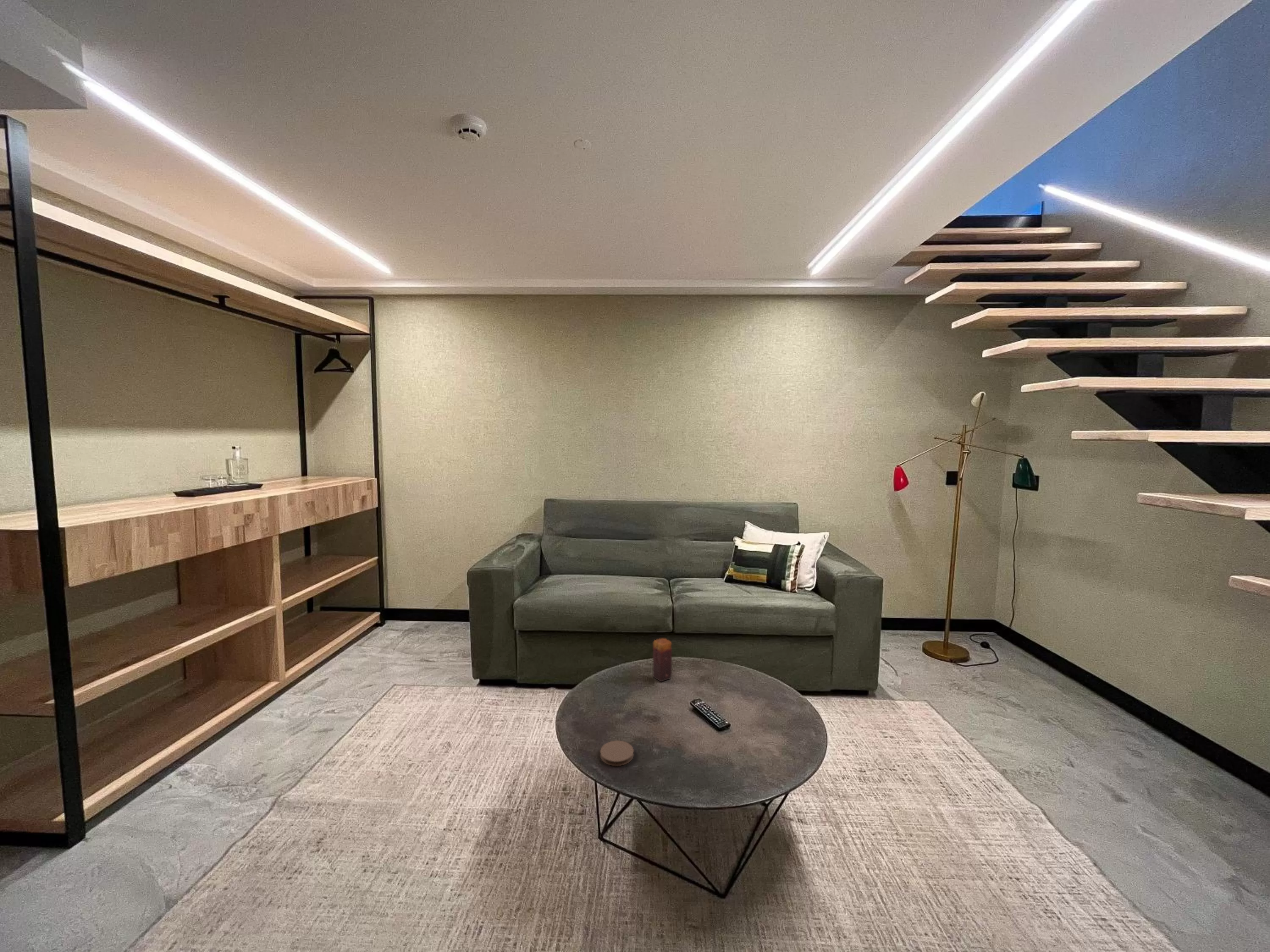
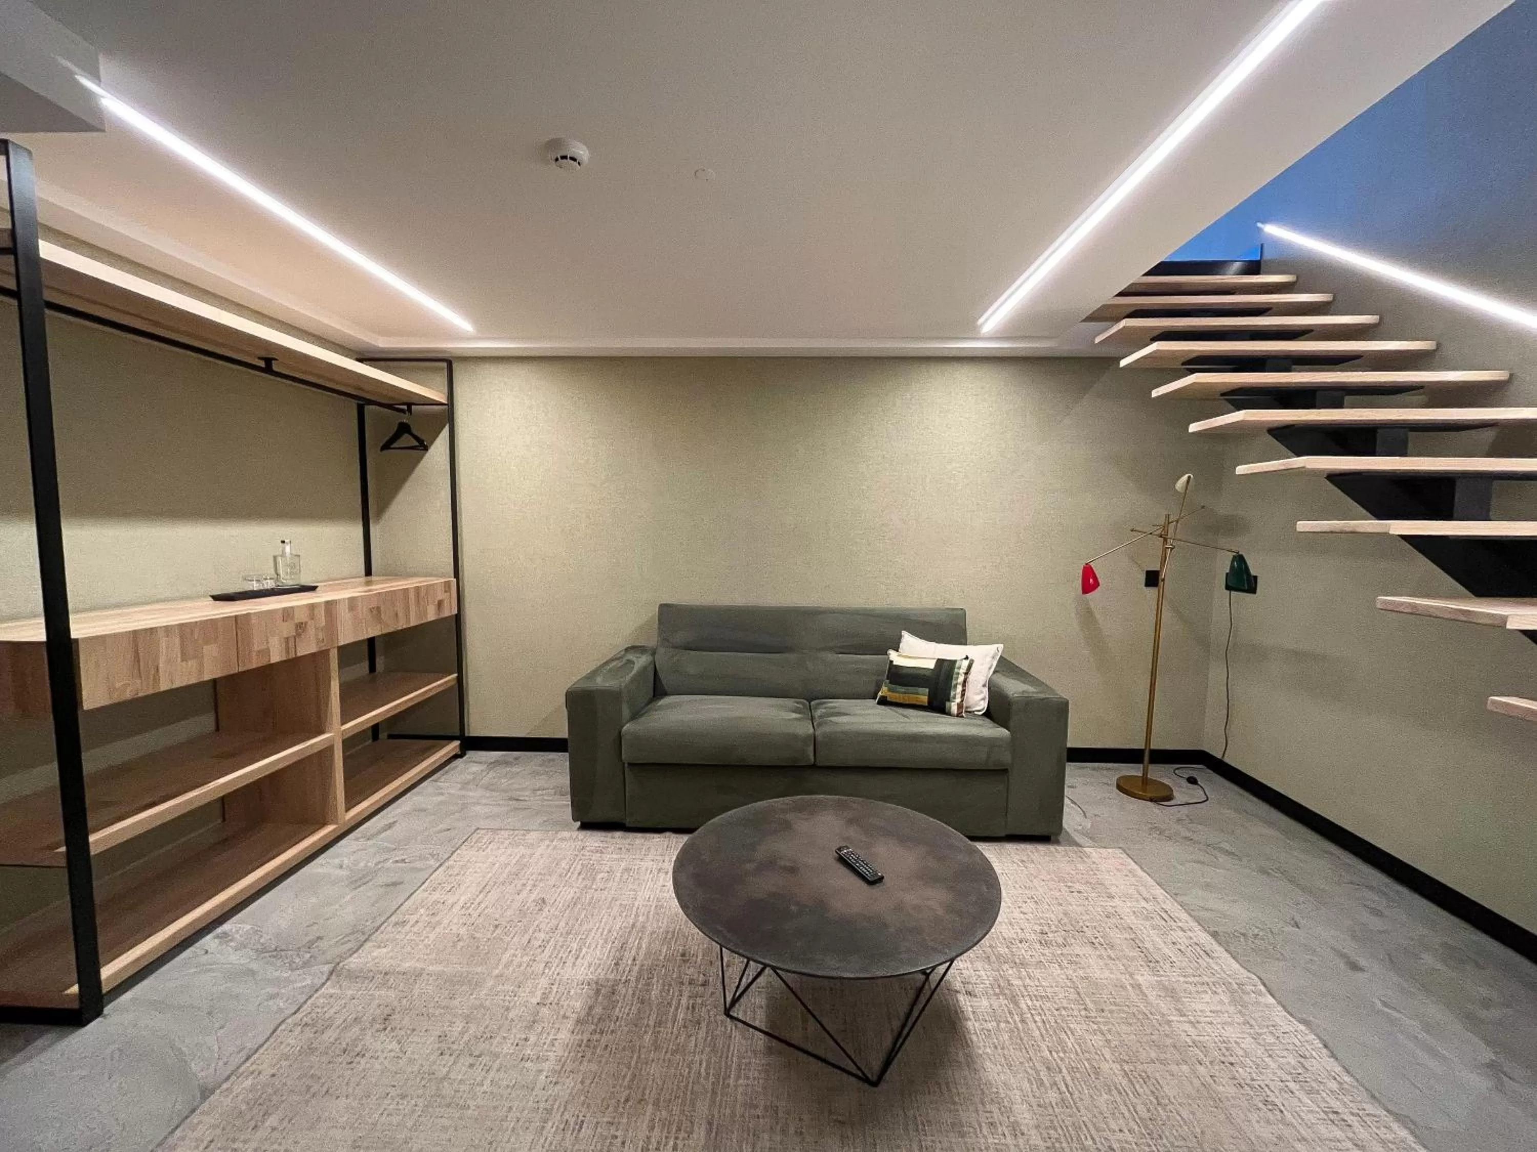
- coaster [600,740,634,766]
- candle [652,638,672,682]
